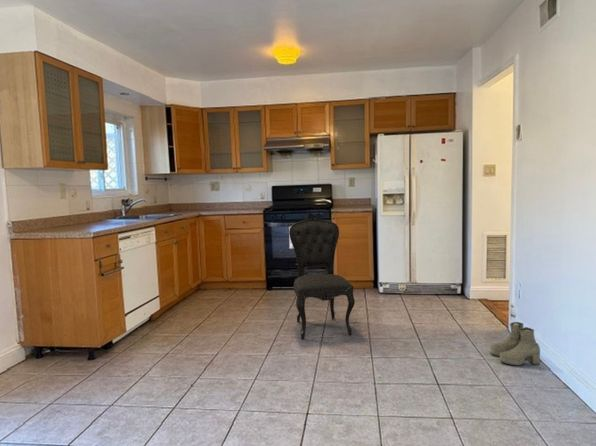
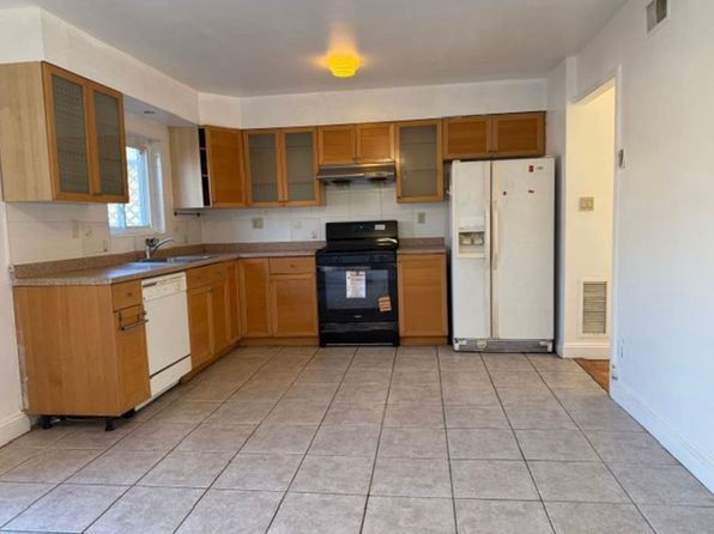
- boots [490,321,541,366]
- dining chair [288,214,356,340]
